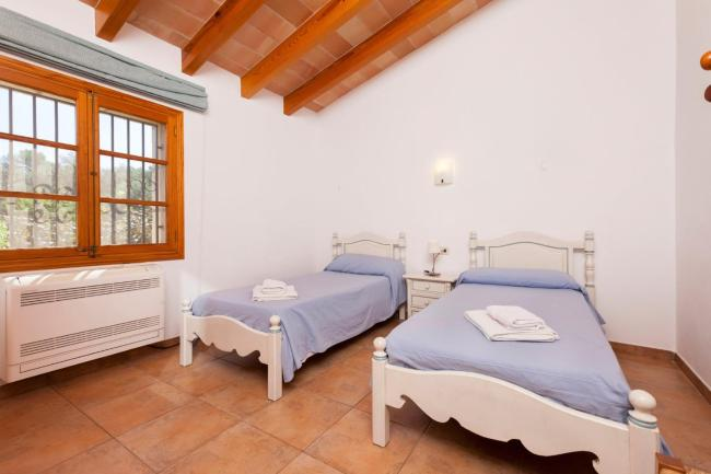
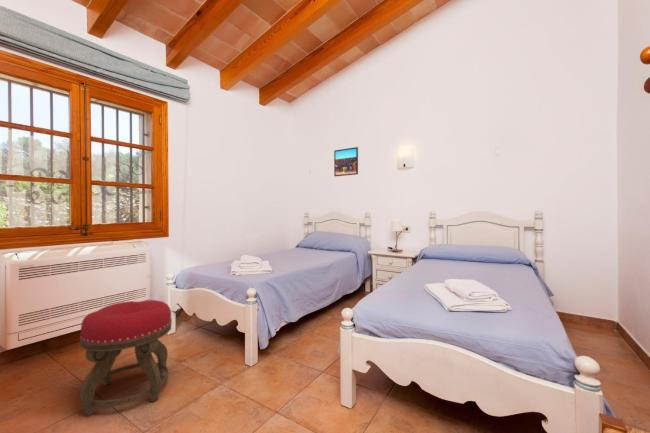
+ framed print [333,146,359,177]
+ stool [79,299,173,416]
